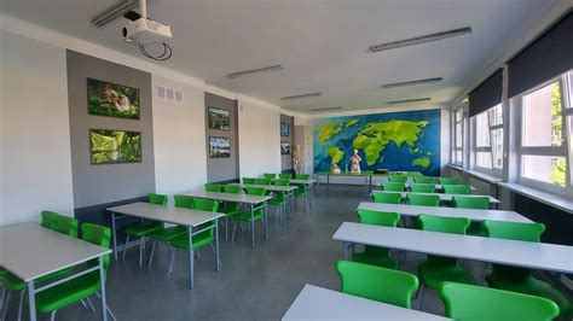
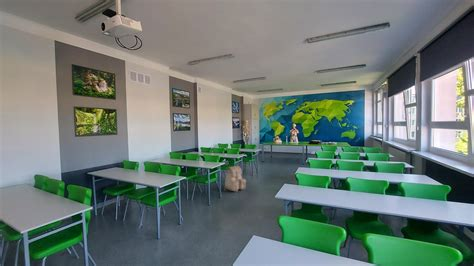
+ backpack [223,165,247,192]
